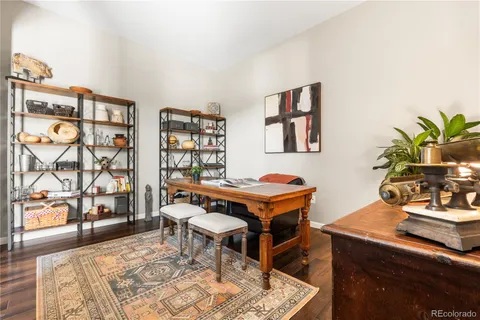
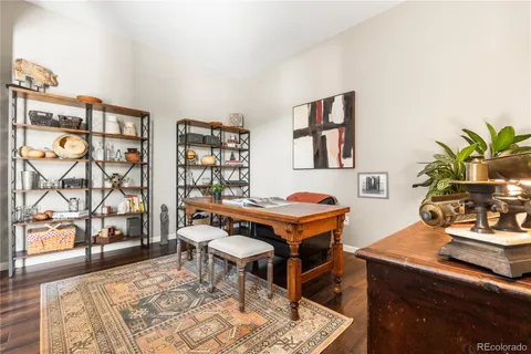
+ wall art [356,170,391,200]
